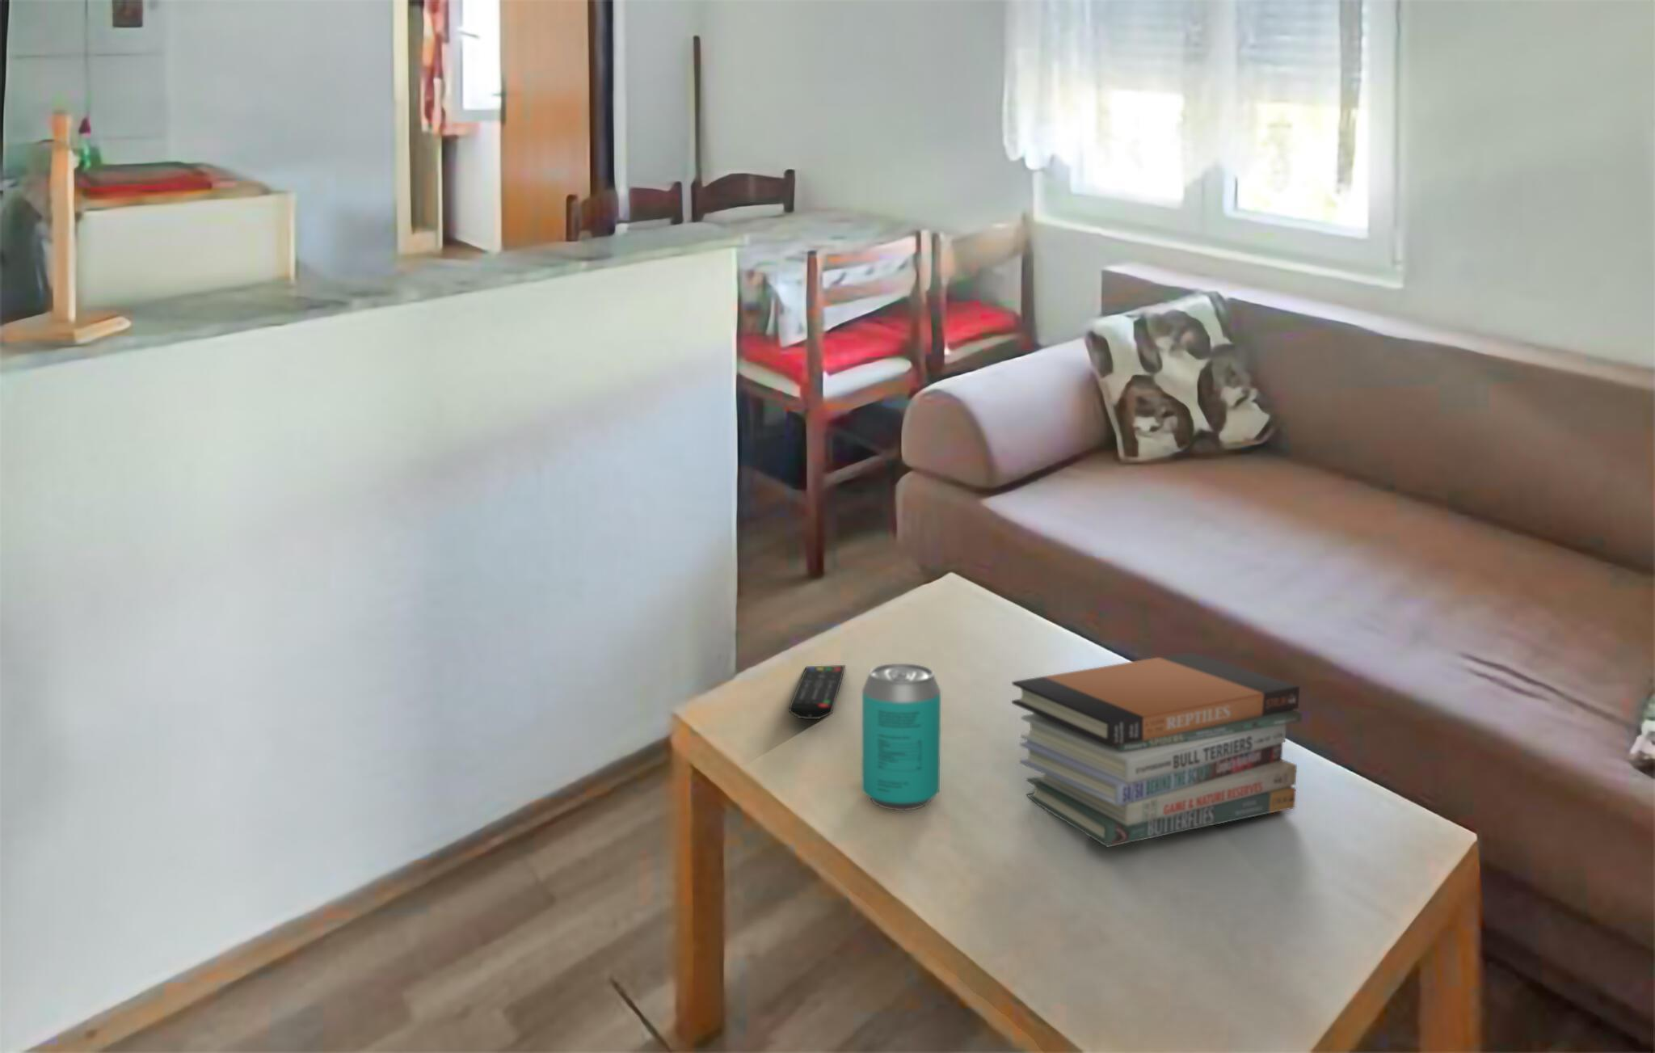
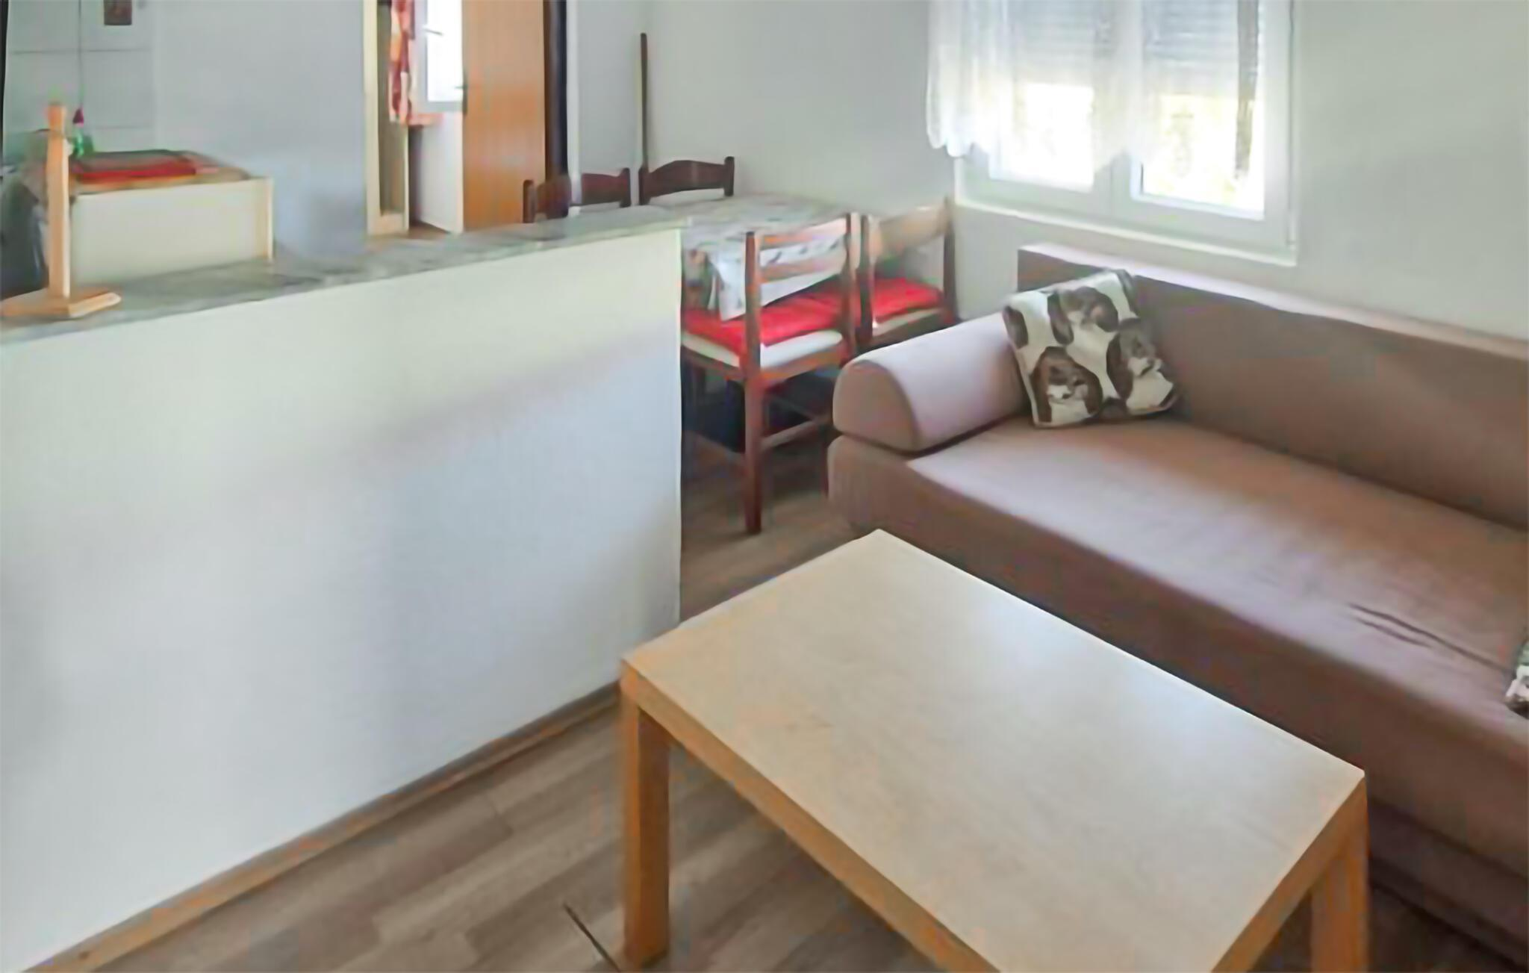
- remote control [788,665,846,720]
- beverage can [861,662,941,812]
- book stack [1011,651,1303,848]
